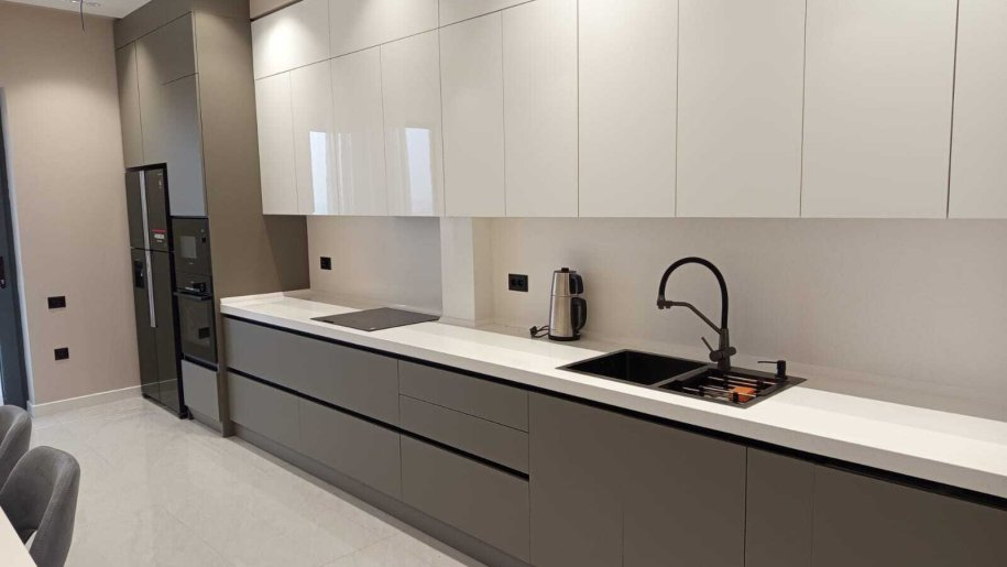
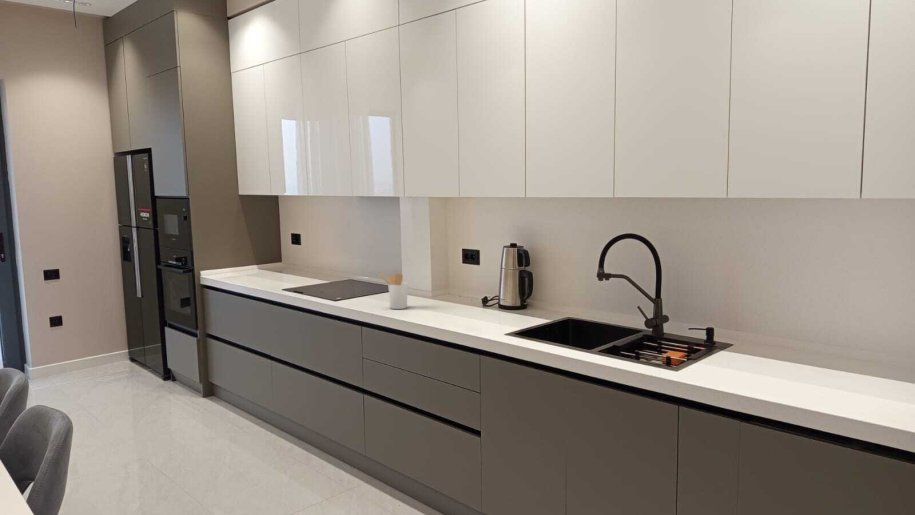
+ utensil holder [378,272,409,310]
